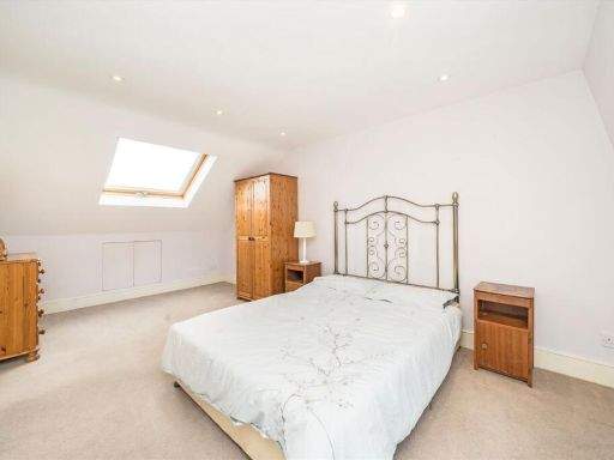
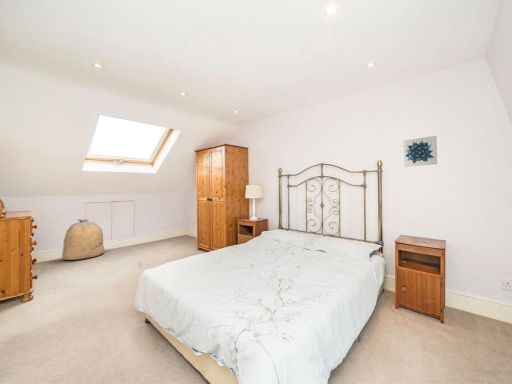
+ wall art [402,135,438,168]
+ bag [61,218,106,261]
